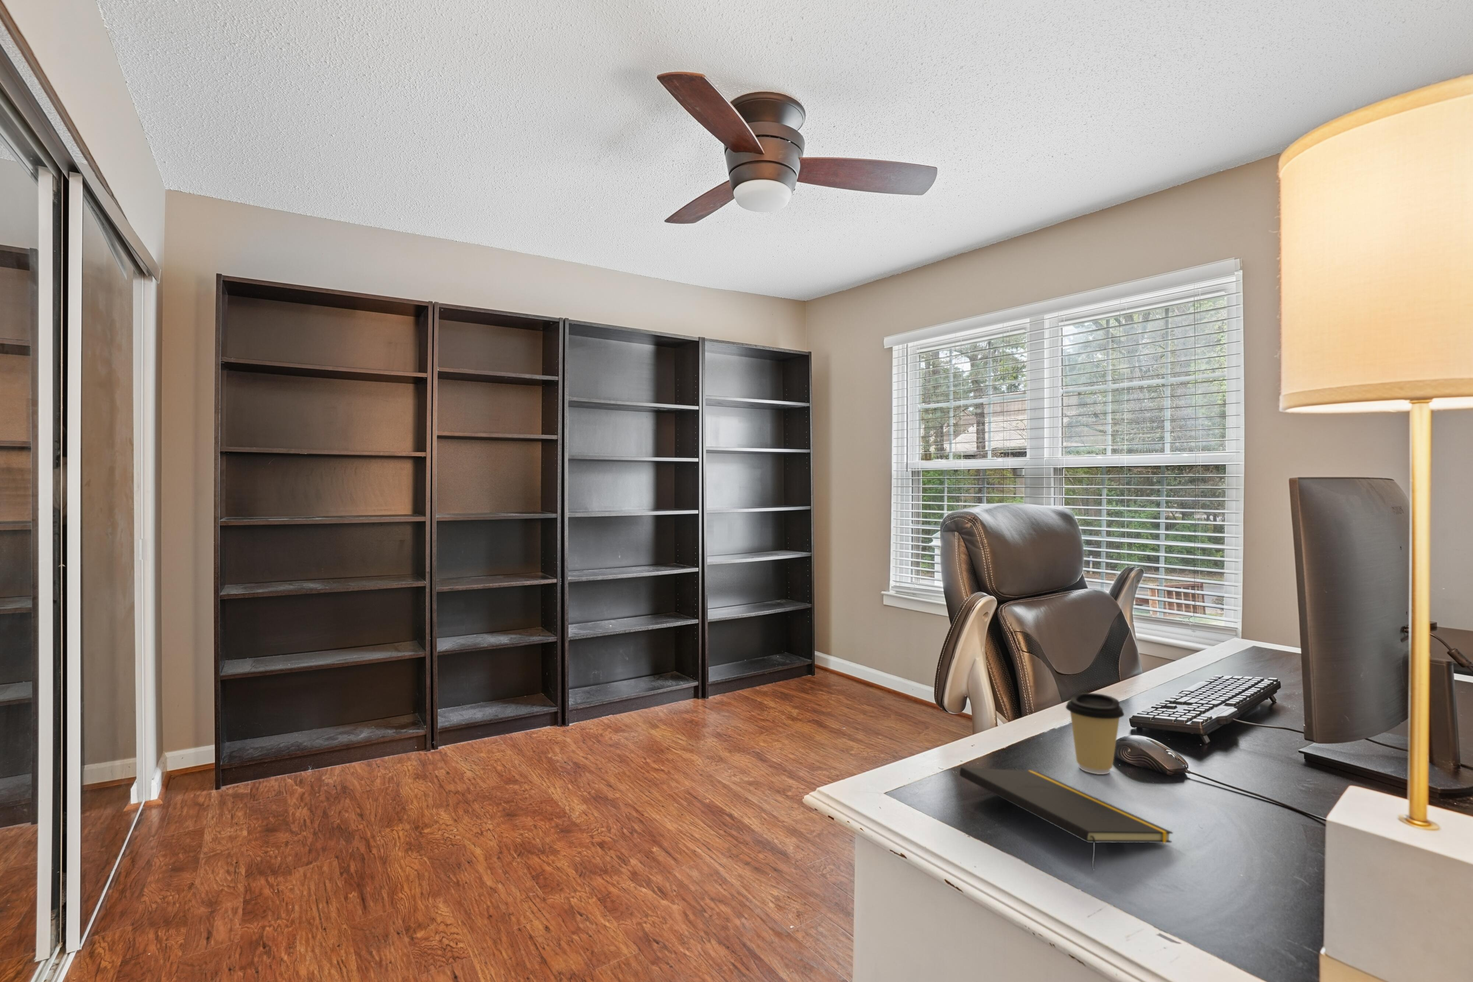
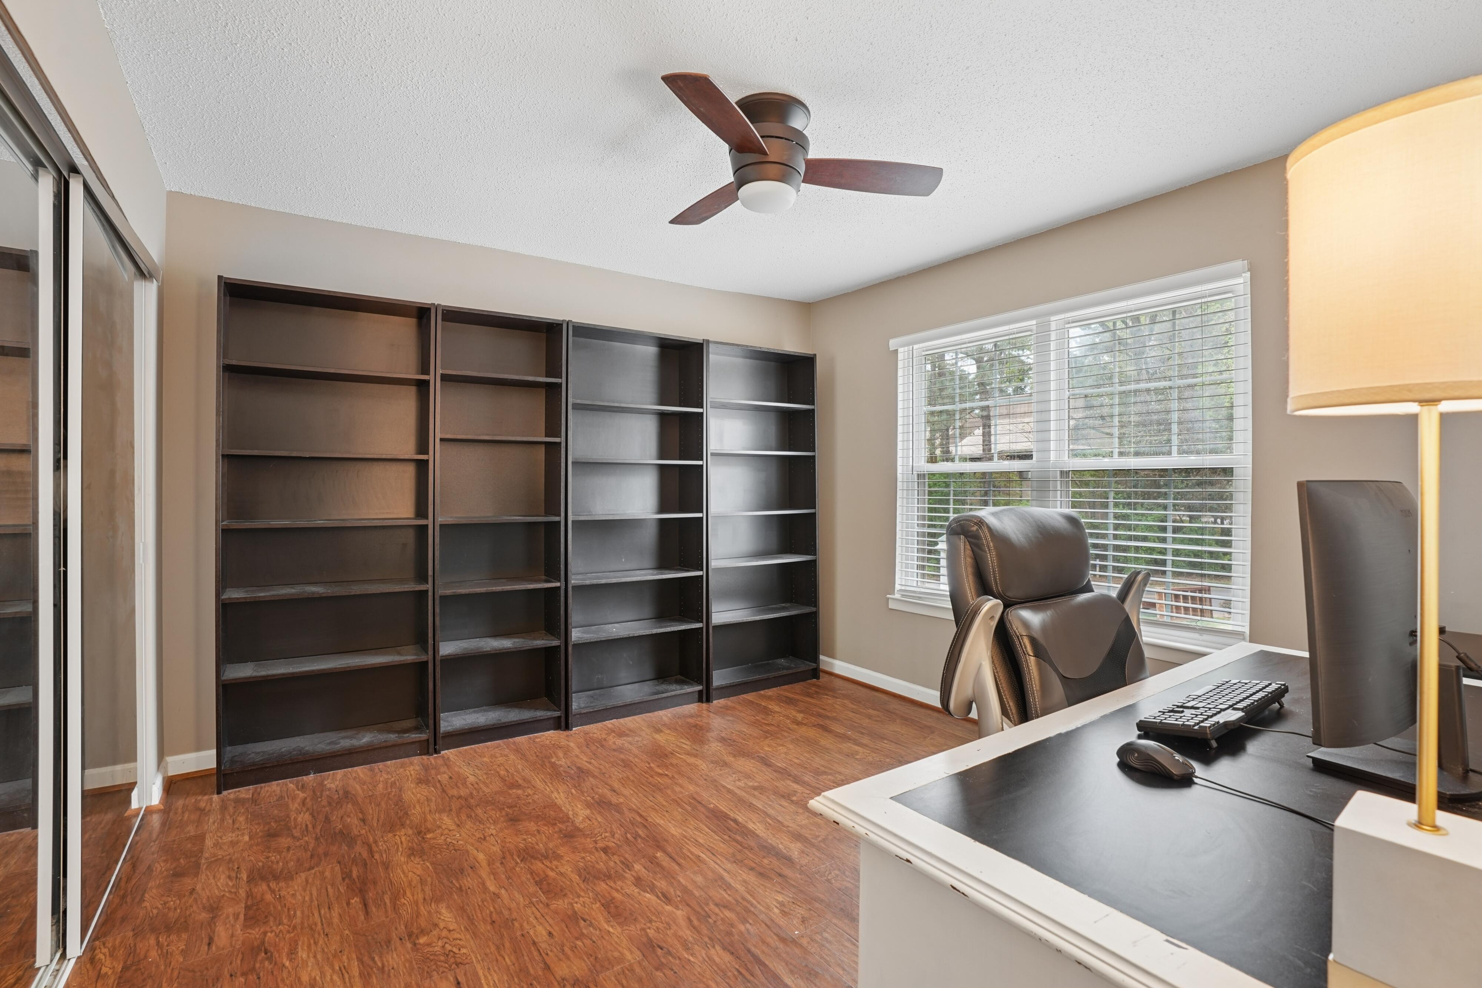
- coffee cup [1065,693,1124,775]
- notepad [959,767,1173,871]
